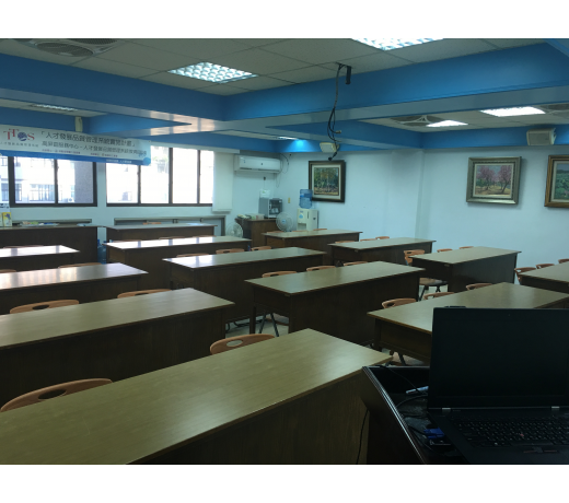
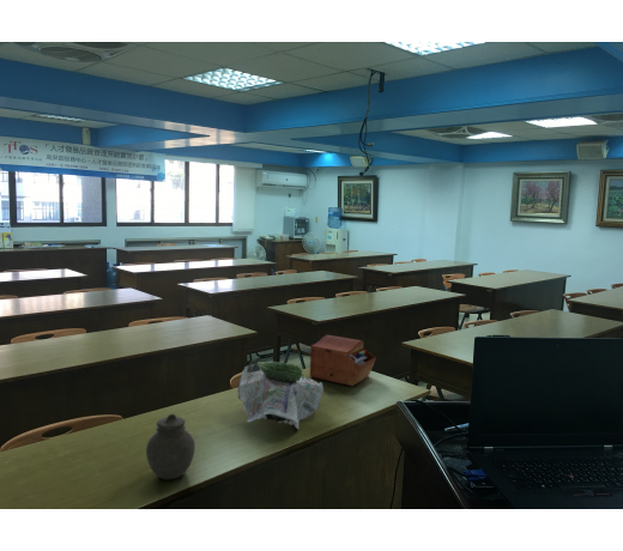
+ newspaper [236,361,325,431]
+ jar [145,413,196,480]
+ sewing box [309,334,377,387]
